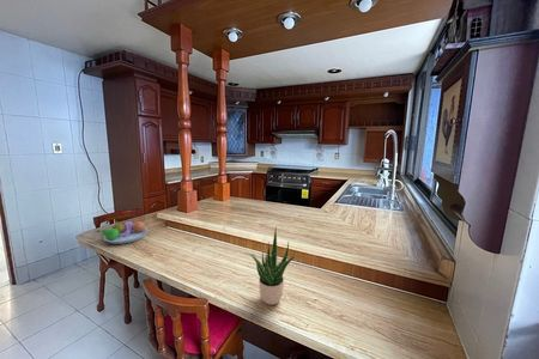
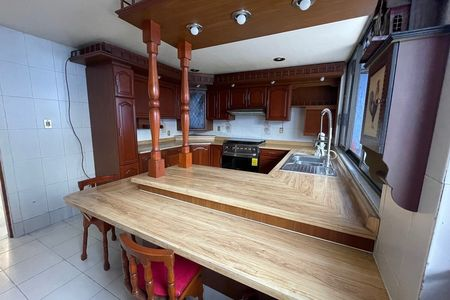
- fruit bowl [96,220,150,245]
- potted plant [247,226,298,306]
